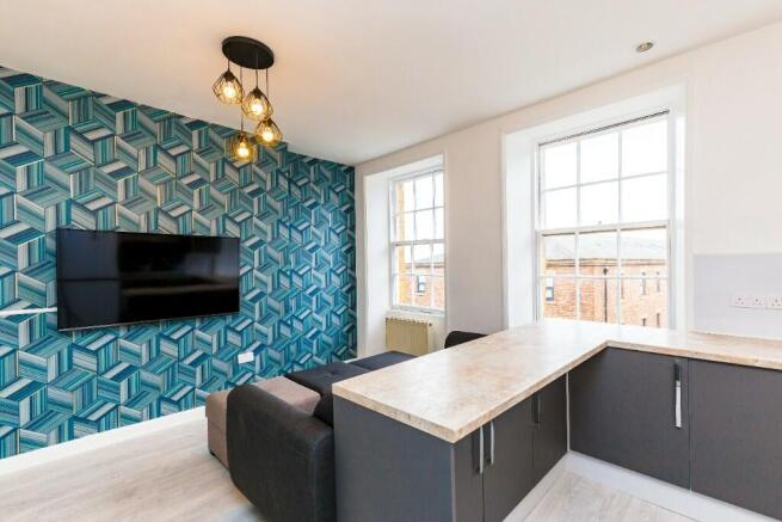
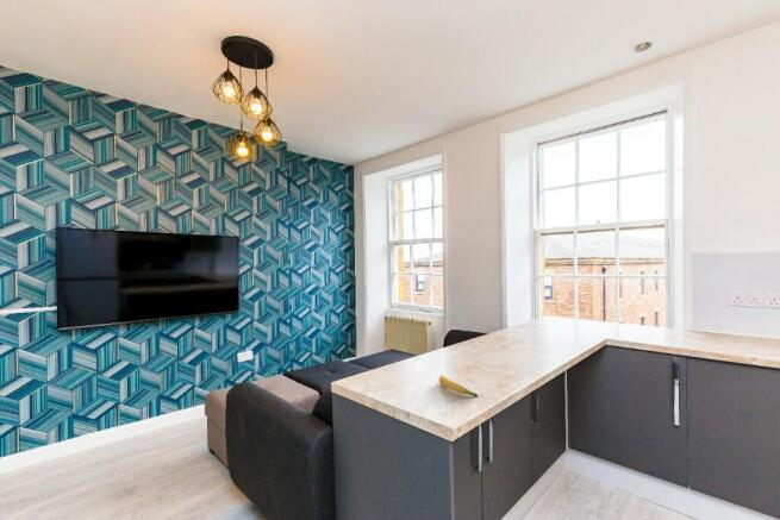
+ banana [438,375,479,397]
